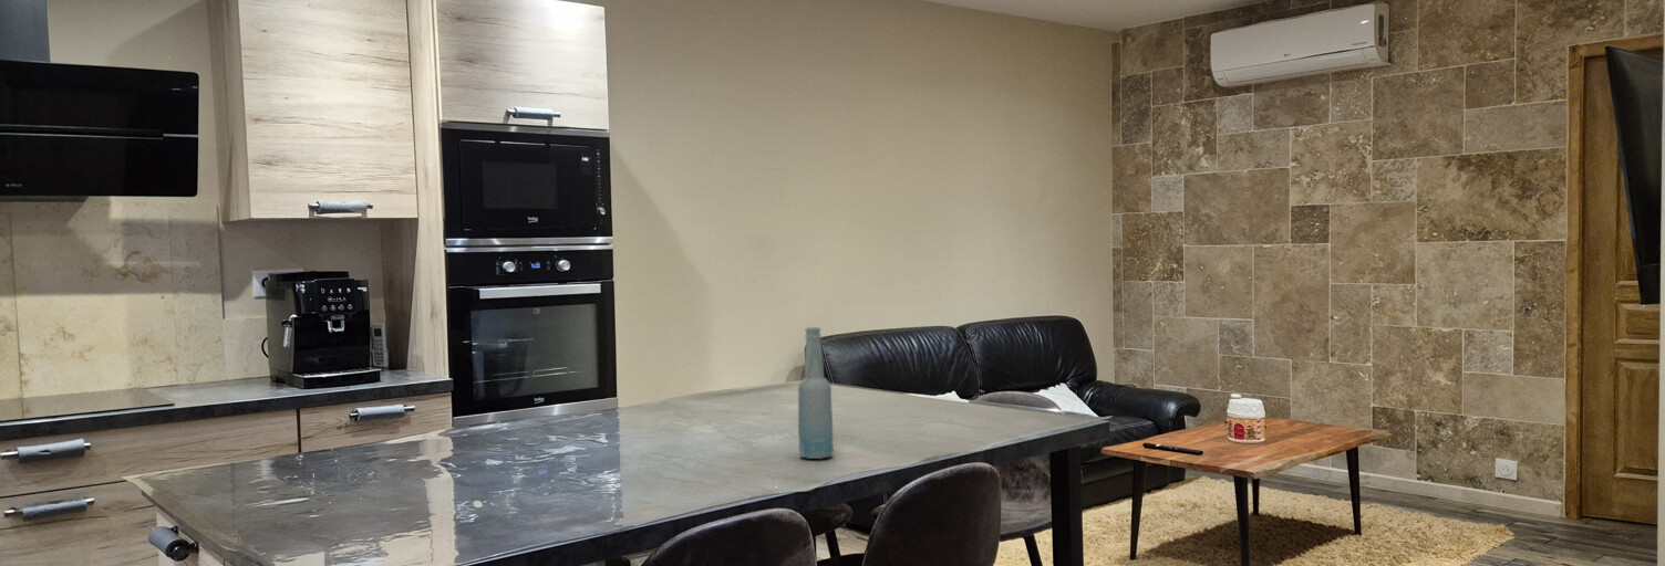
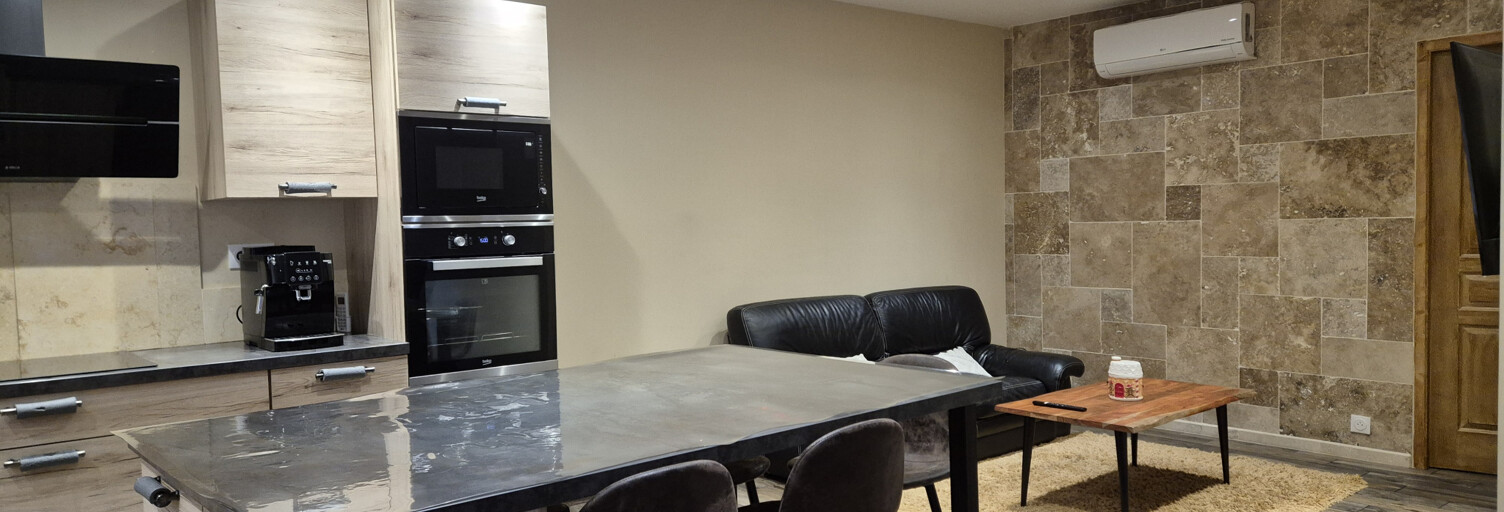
- bottle [797,326,835,460]
